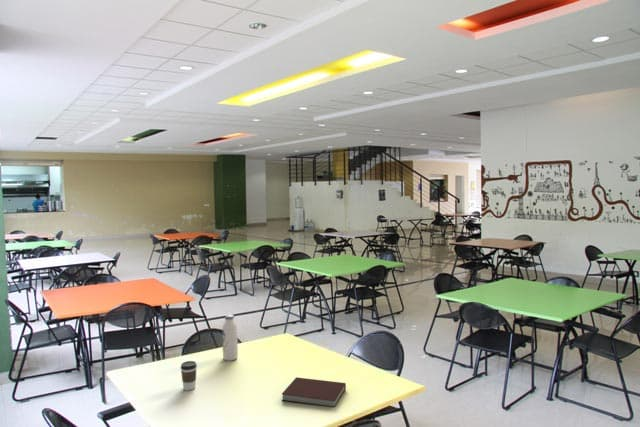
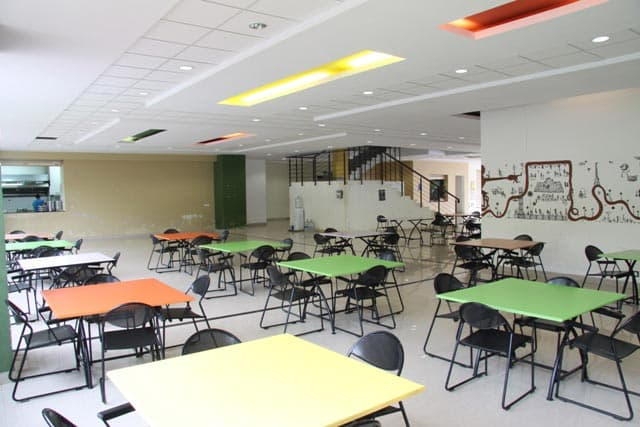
- notebook [281,376,347,408]
- coffee cup [180,360,198,391]
- water bottle [221,314,239,362]
